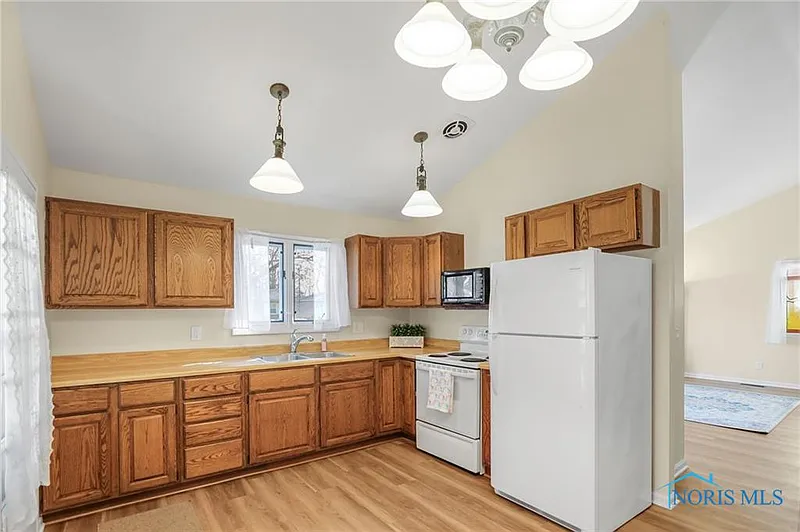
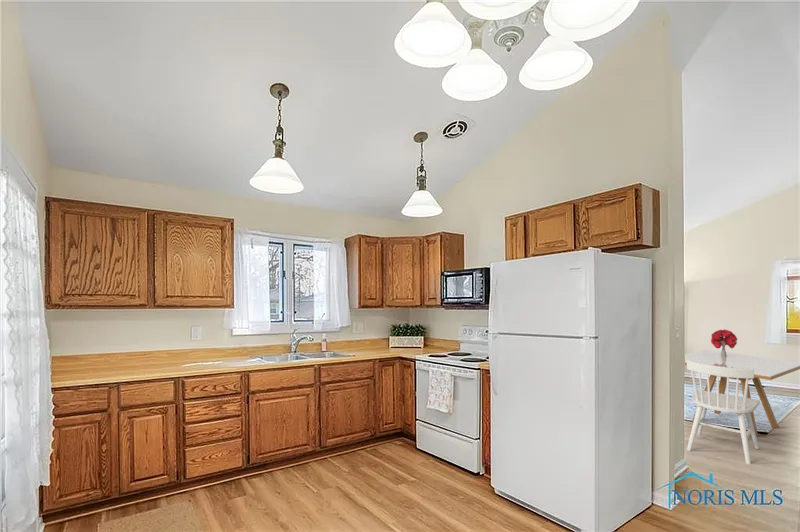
+ bouquet [710,329,738,357]
+ chair [686,360,761,465]
+ dining table [684,349,800,438]
